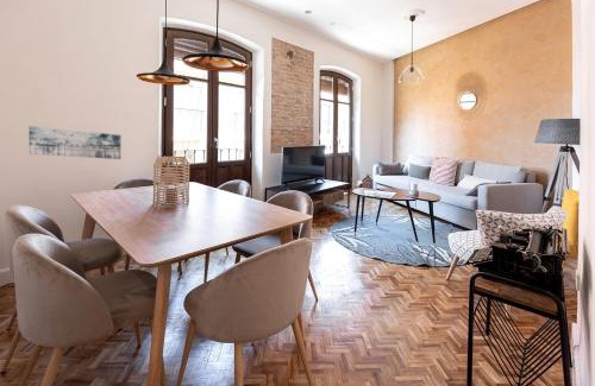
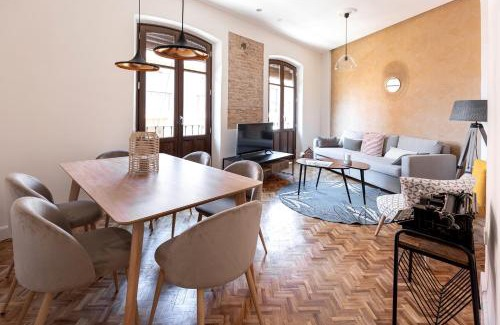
- wall art [27,125,123,160]
